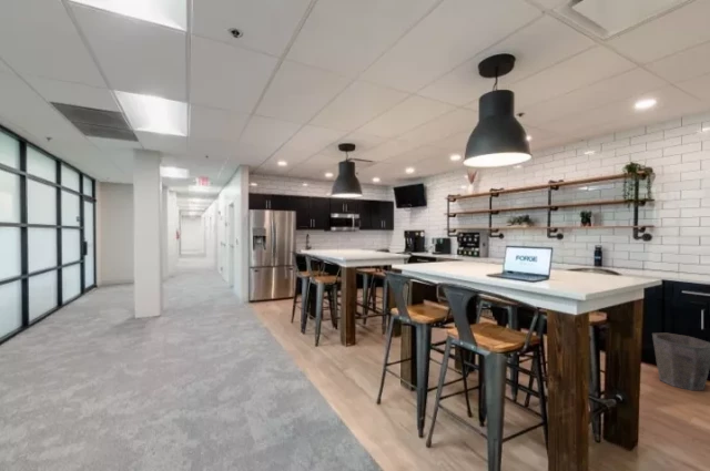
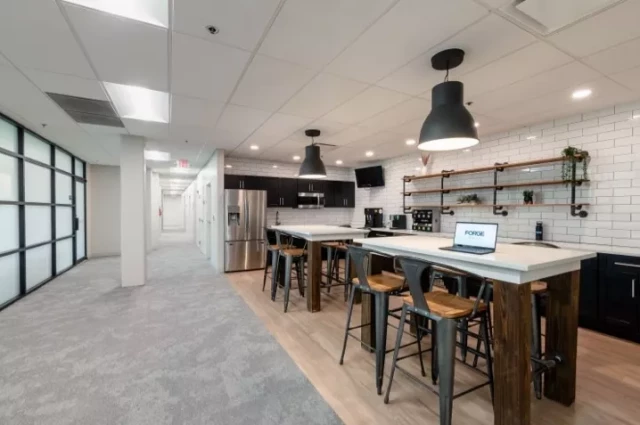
- waste bin [651,332,710,391]
